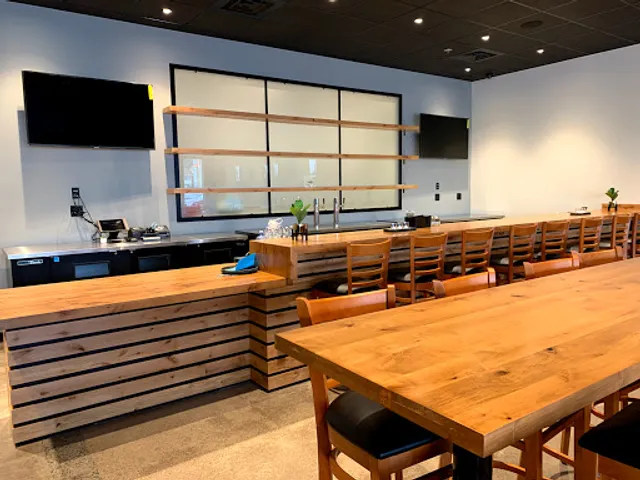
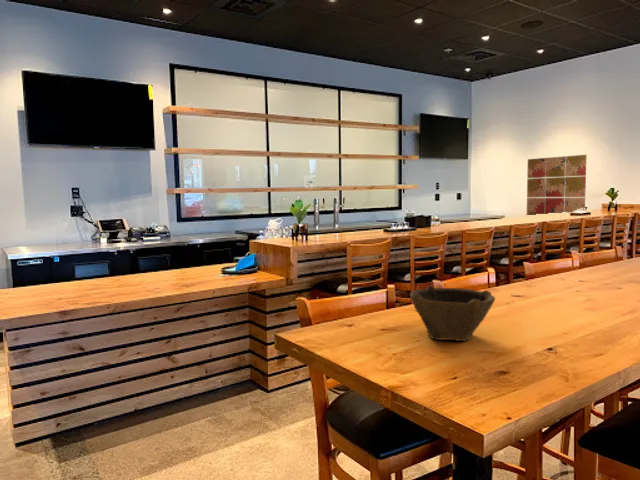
+ bowl [409,284,496,342]
+ wall art [526,154,588,216]
